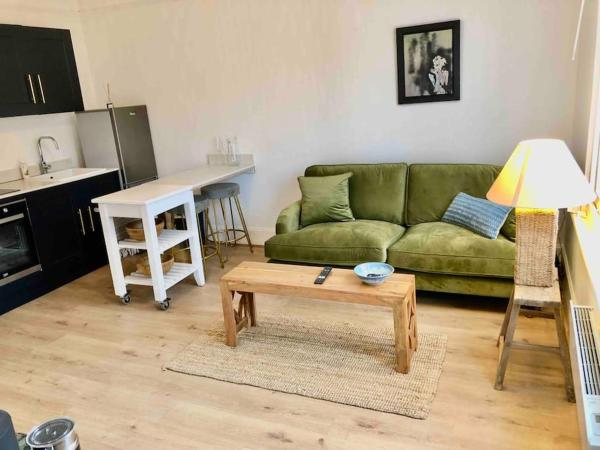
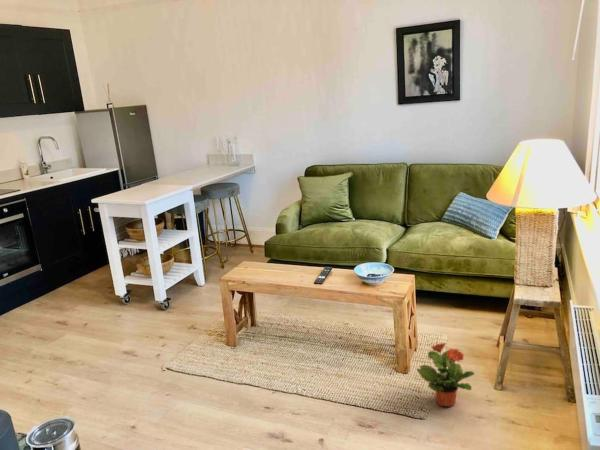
+ potted plant [416,342,476,408]
